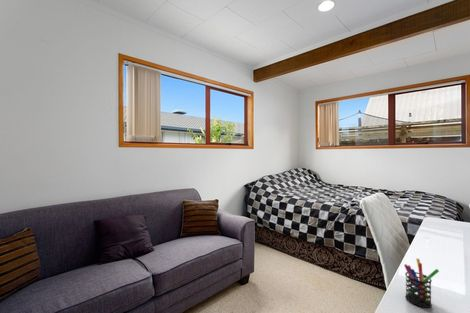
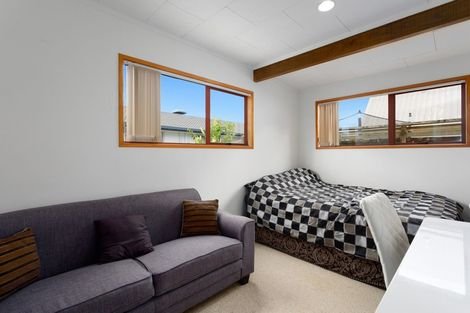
- pen holder [403,258,440,309]
